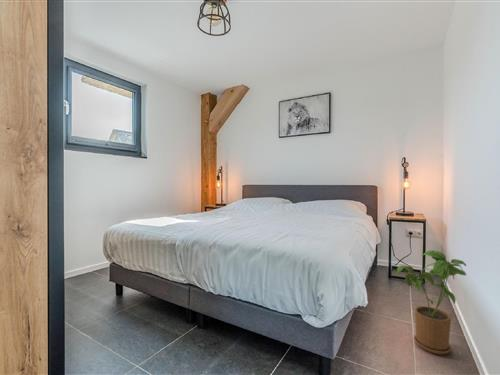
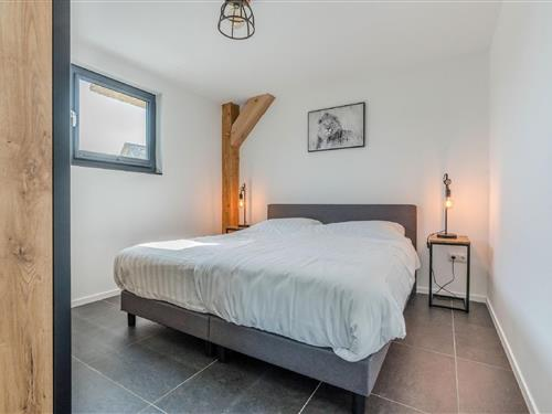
- house plant [396,249,467,356]
